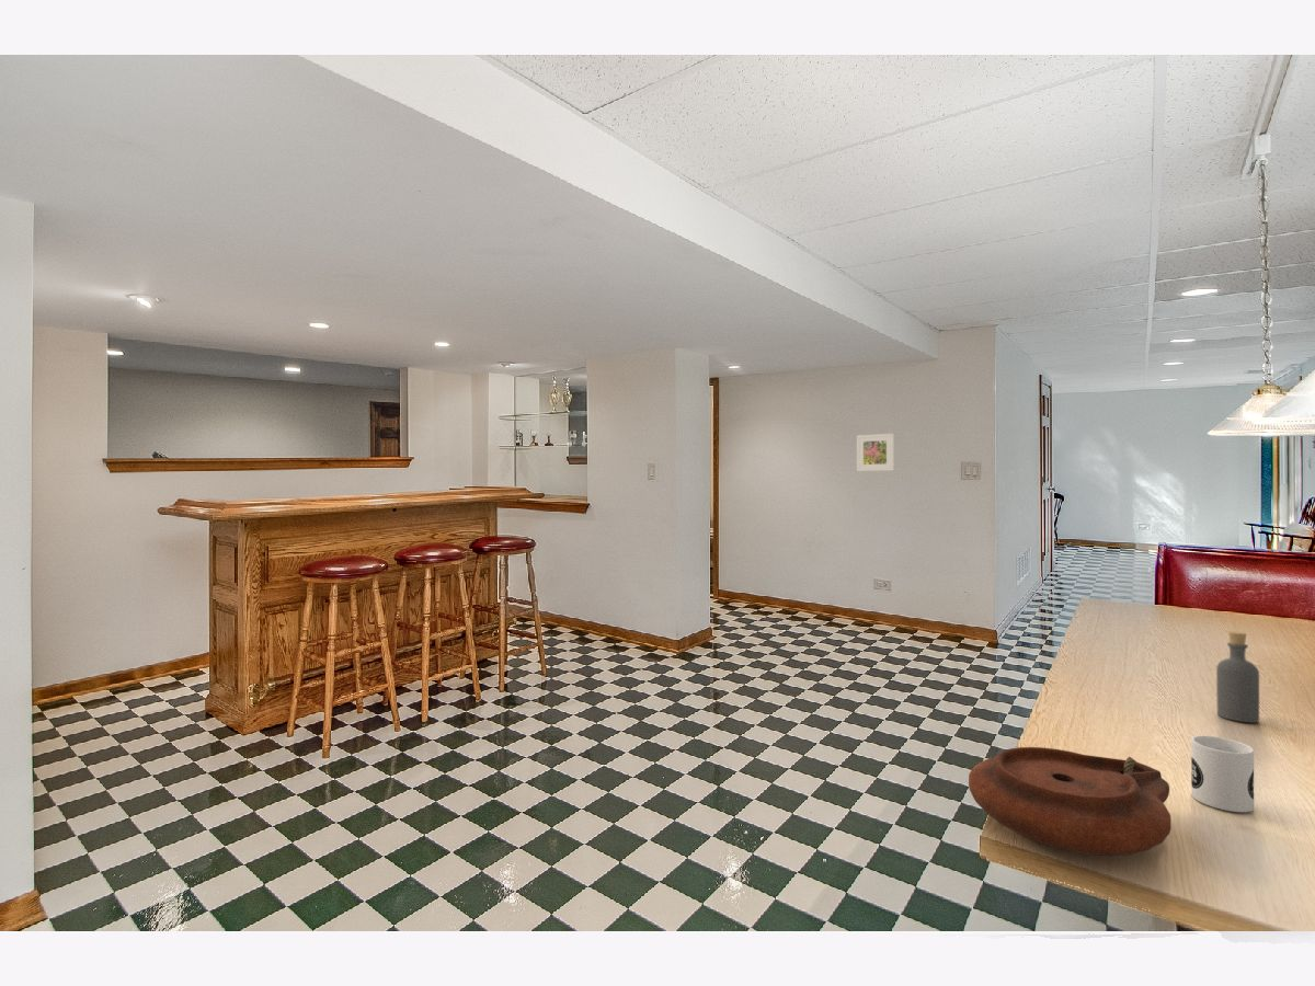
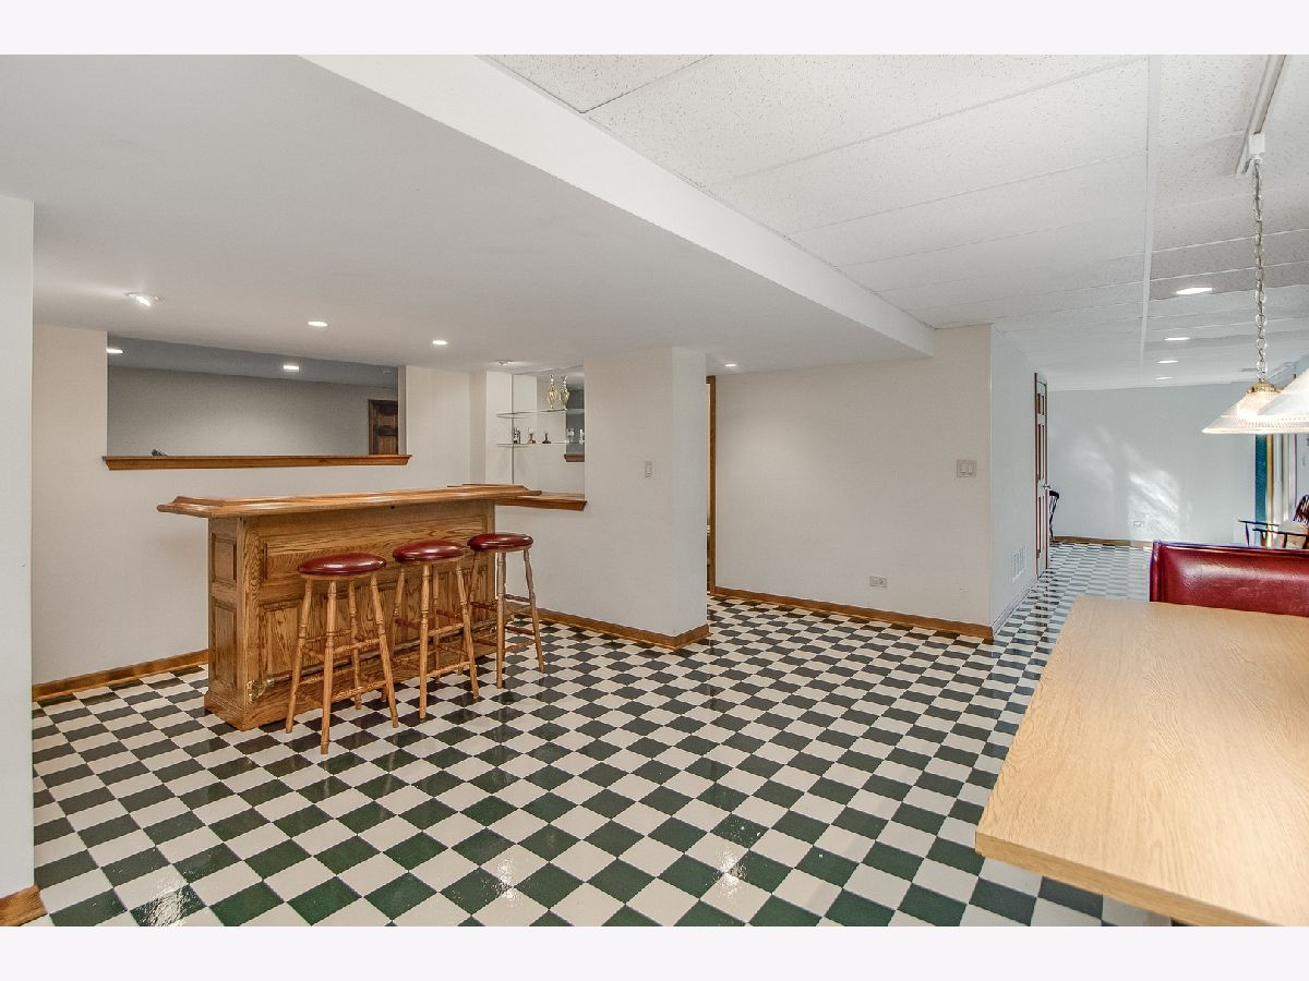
- bottle [1215,630,1260,723]
- plate [968,746,1173,857]
- mug [1190,735,1255,813]
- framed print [856,433,895,472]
